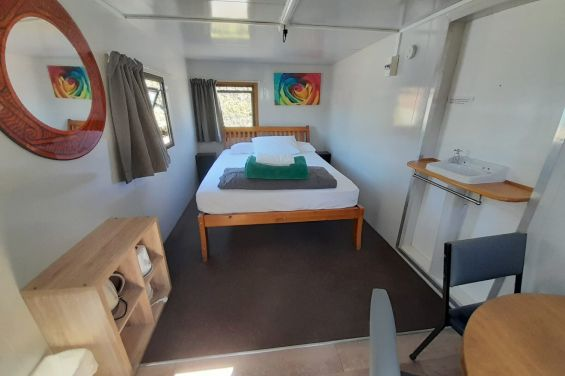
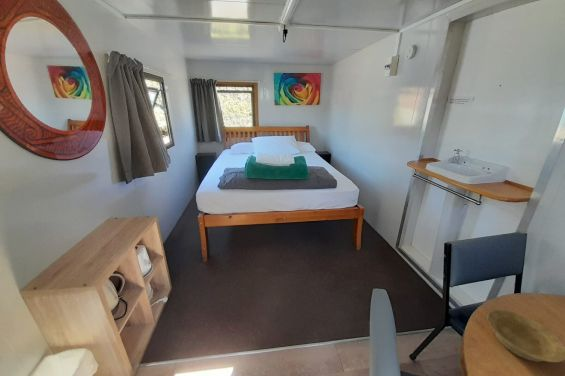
+ bowl [487,309,565,363]
